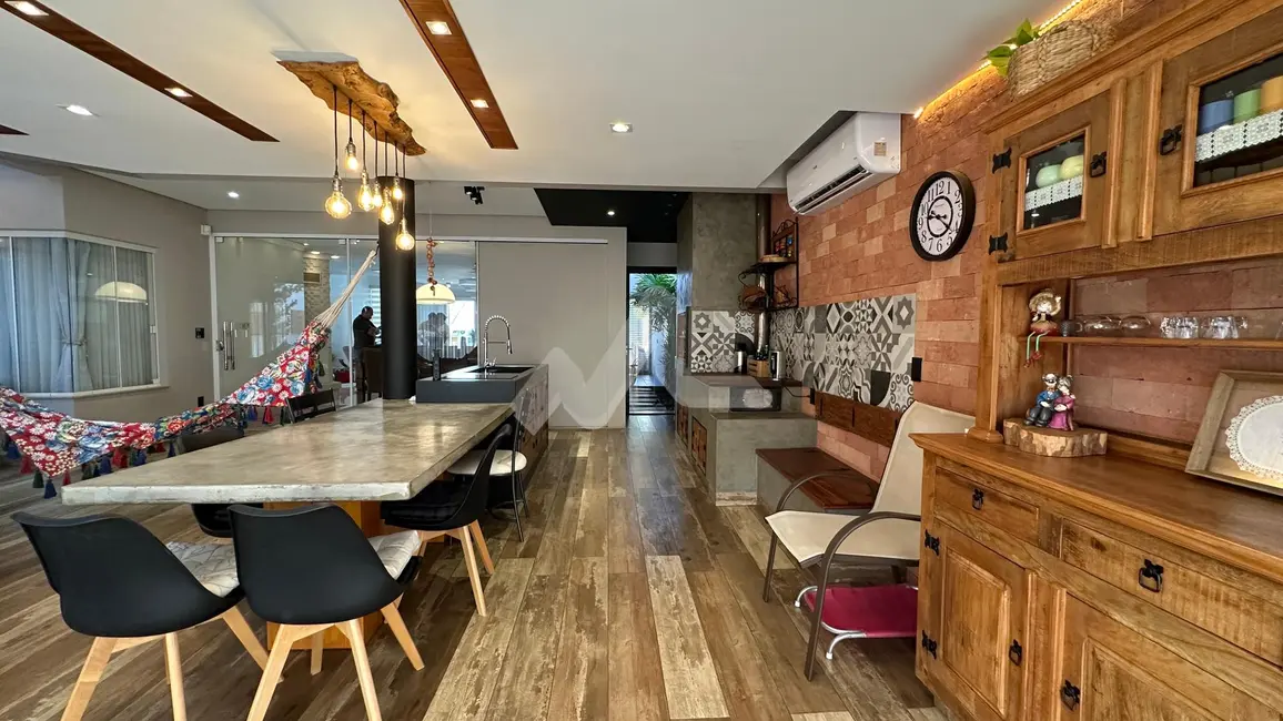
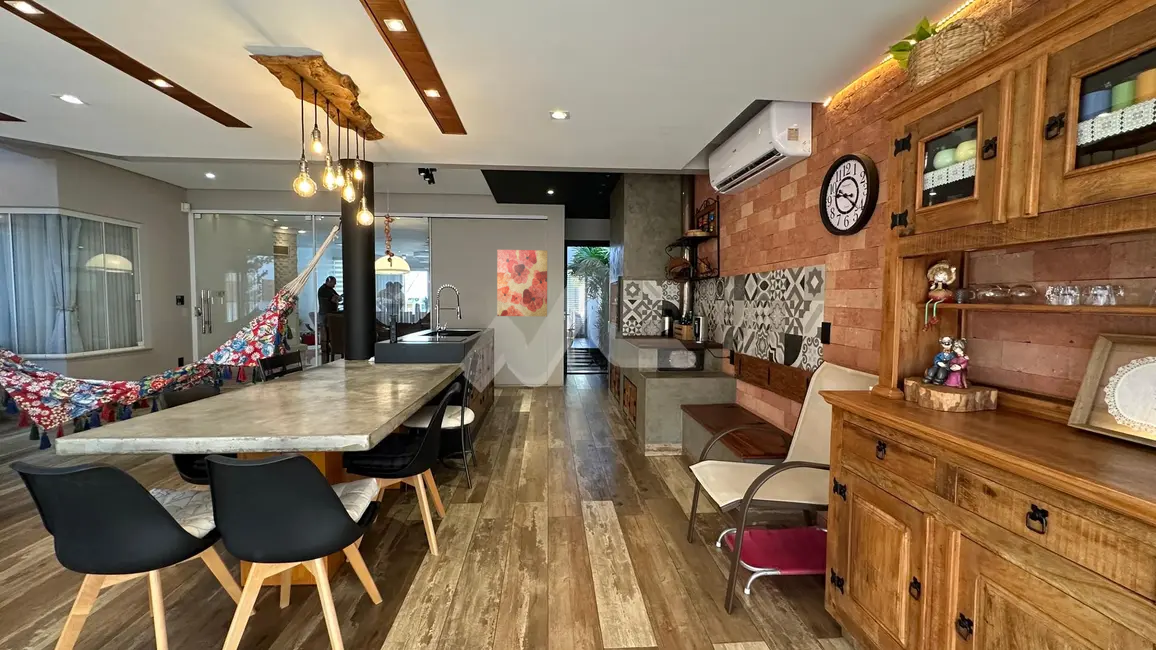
+ wall art [496,249,548,317]
